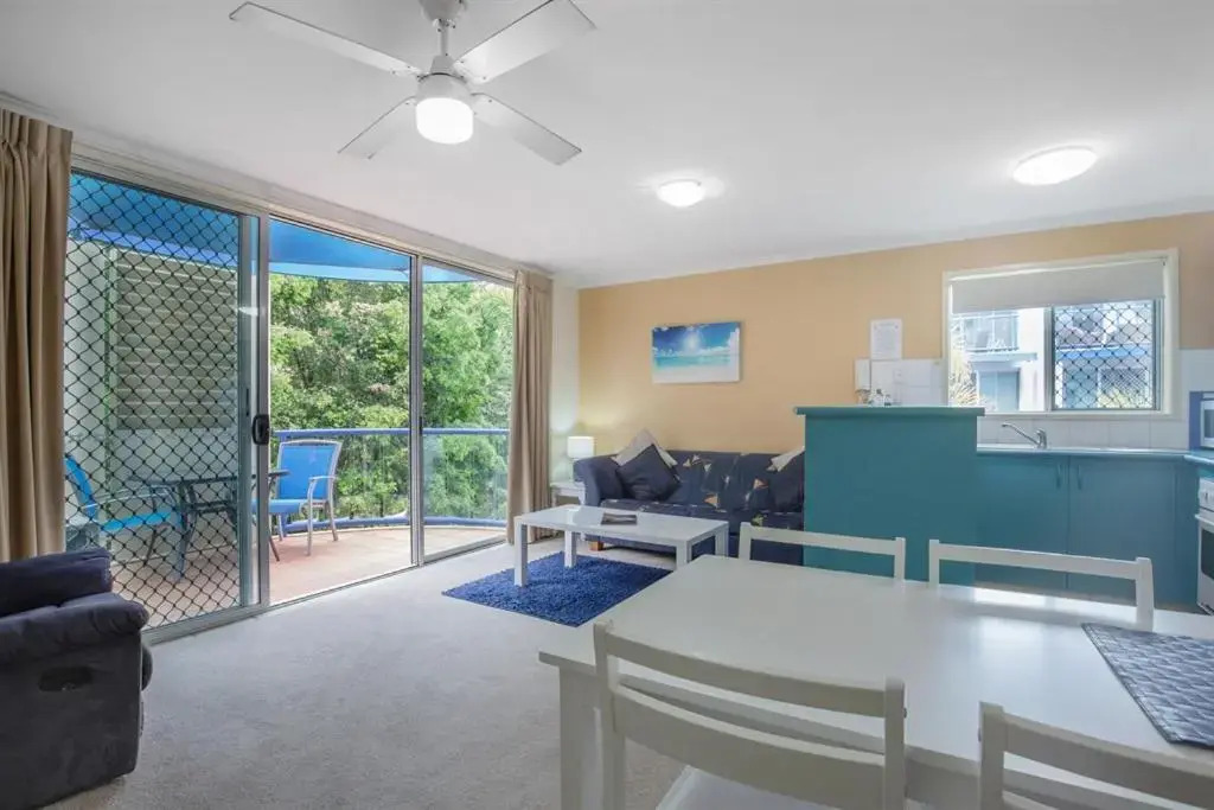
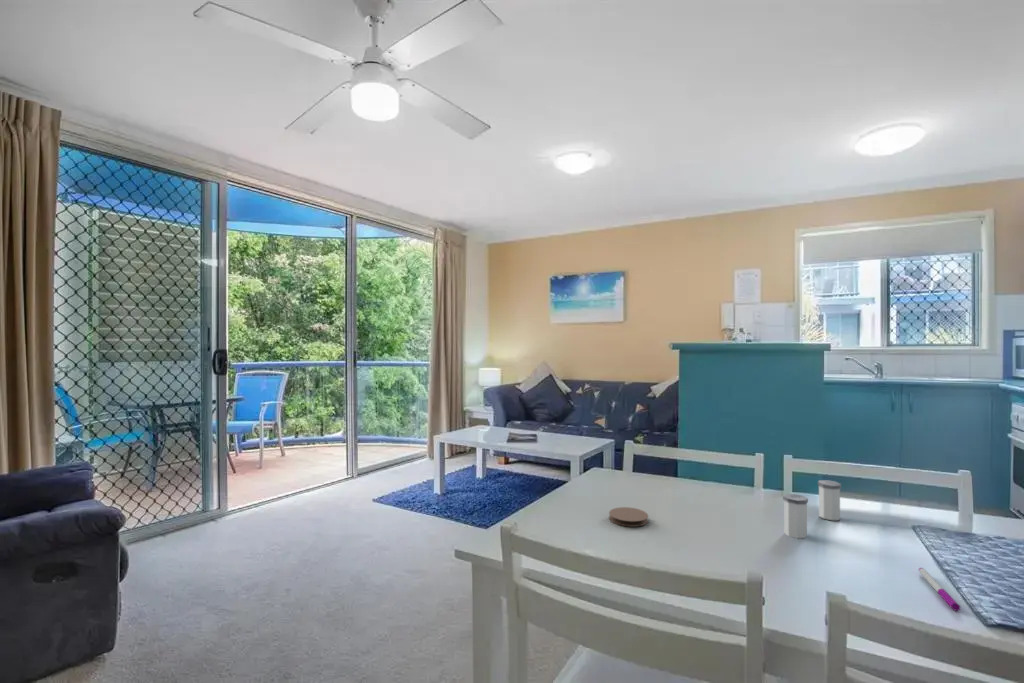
+ pen [918,567,961,612]
+ salt shaker [817,479,842,521]
+ coaster [608,506,649,528]
+ salt shaker [782,493,809,539]
